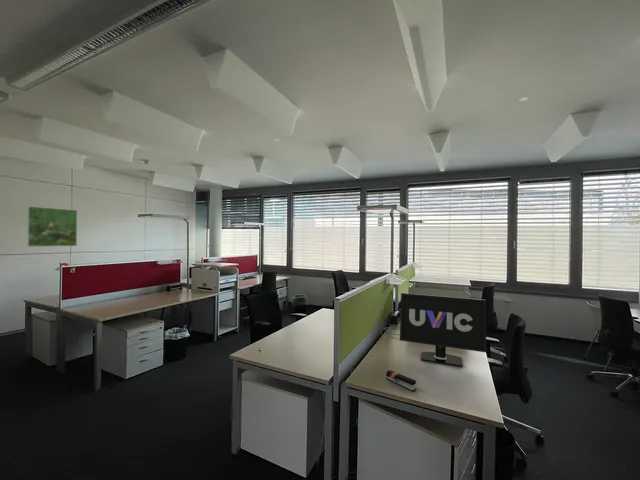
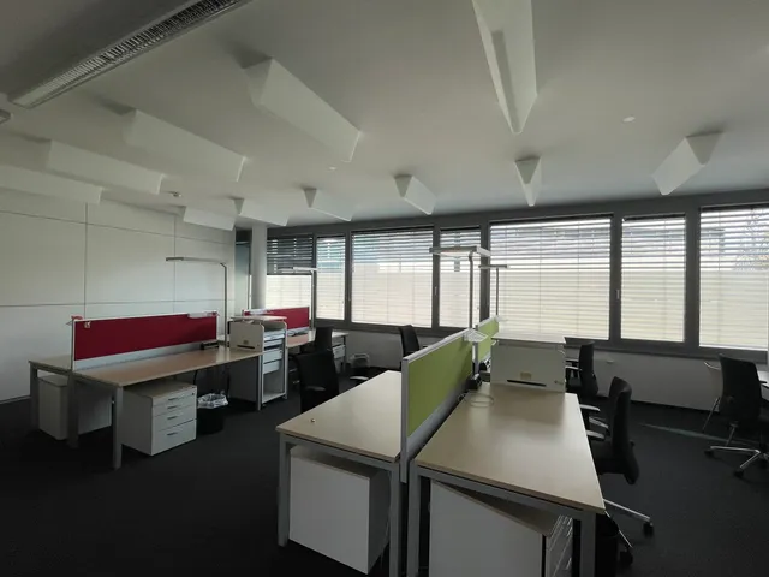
- stapler [385,369,417,392]
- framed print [26,205,78,248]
- monitor [399,292,487,368]
